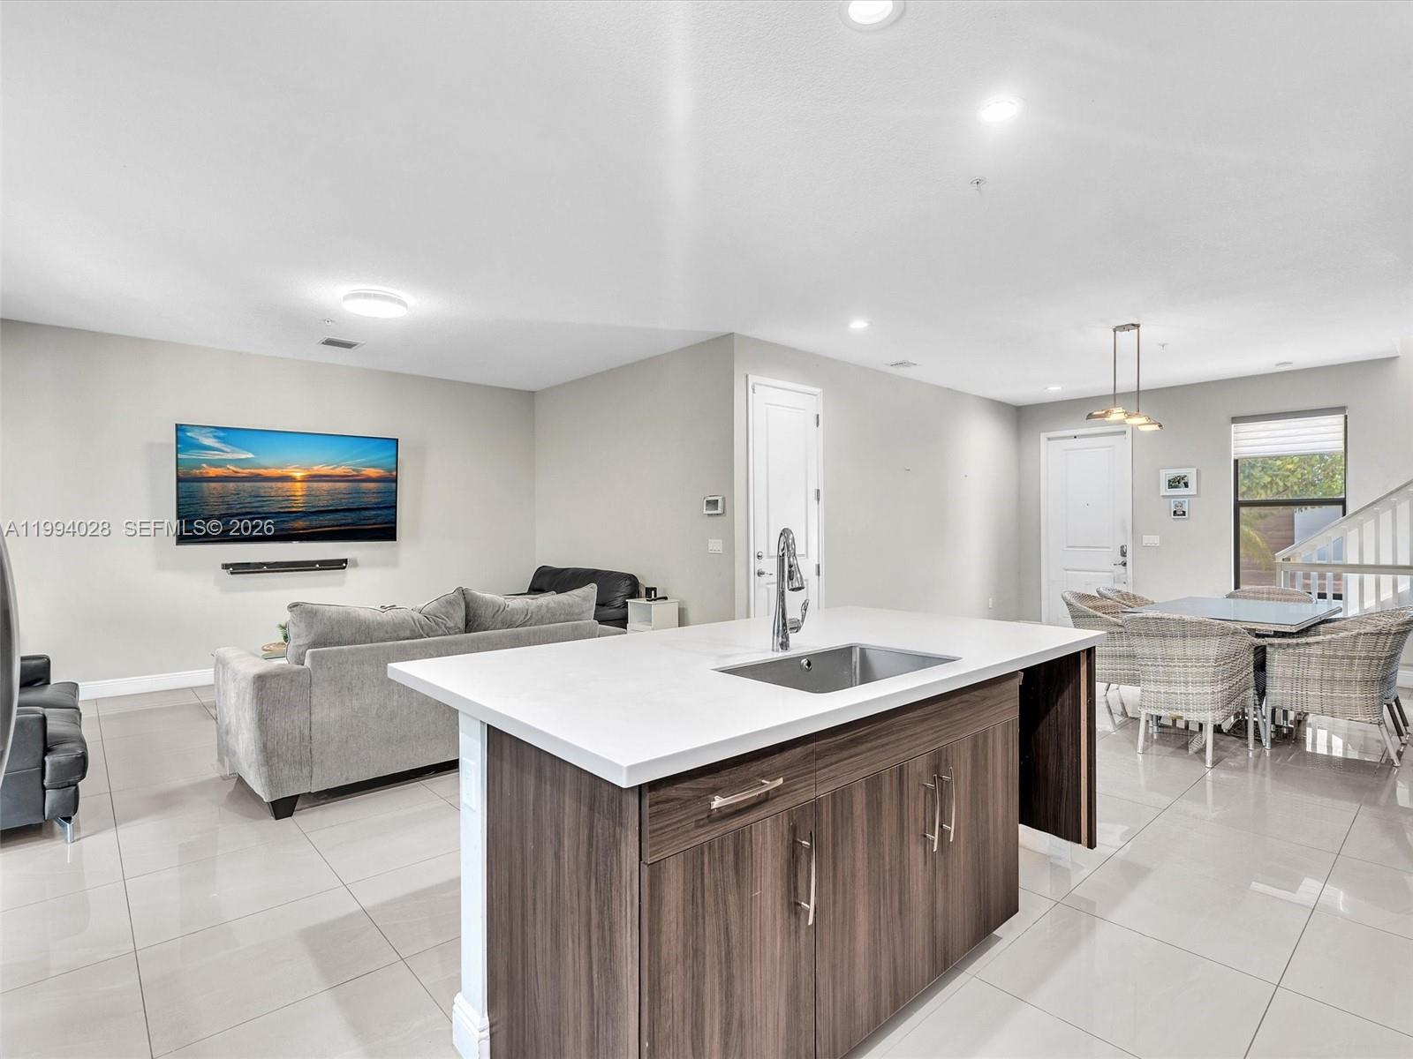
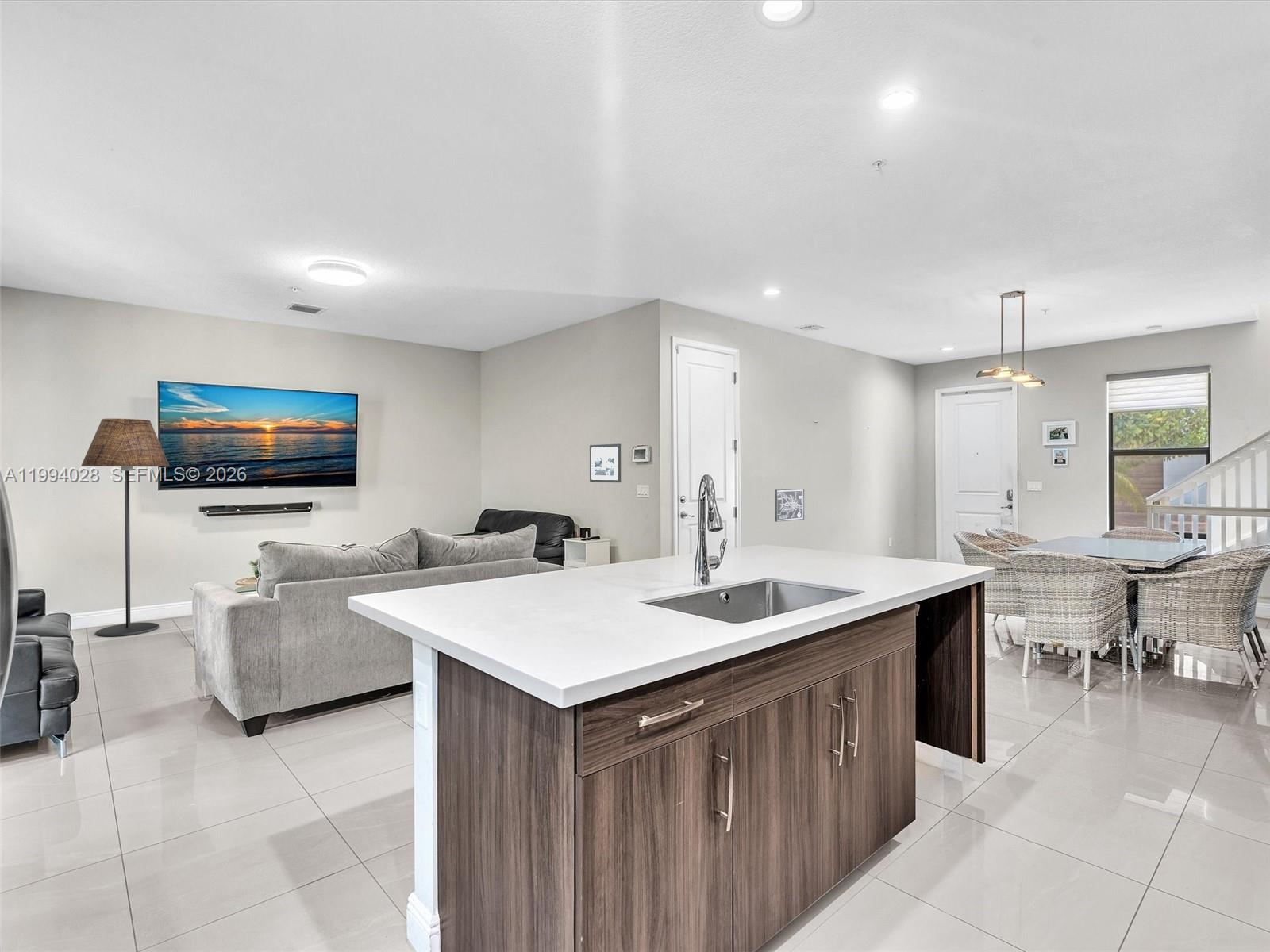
+ picture frame [589,443,622,483]
+ floor lamp [80,418,171,637]
+ wall art [774,488,805,523]
